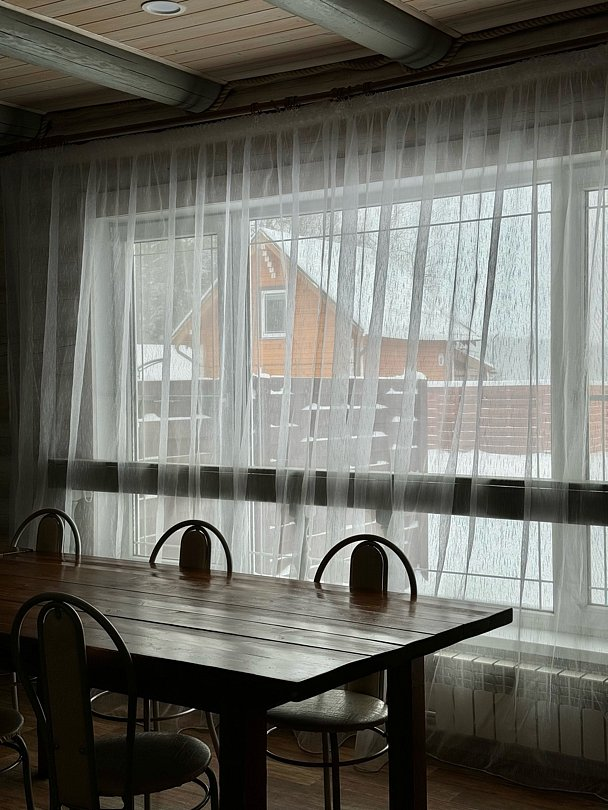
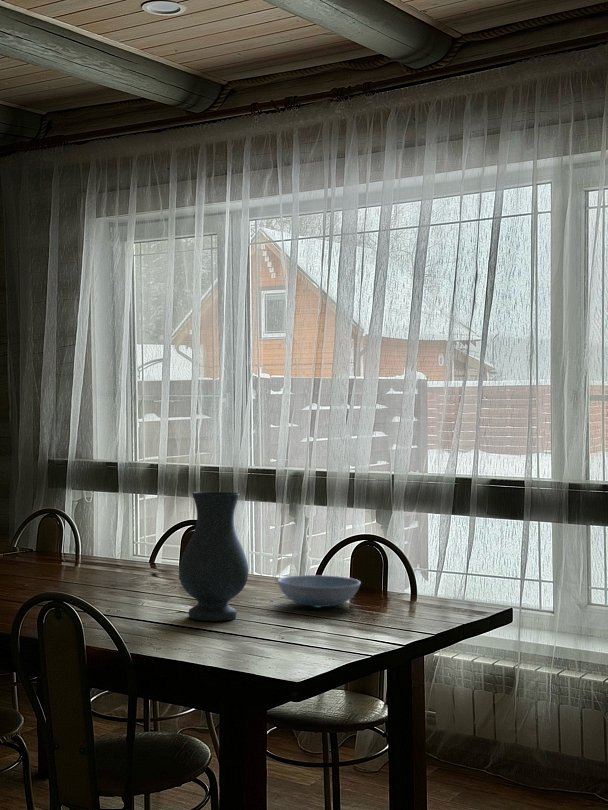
+ vase [178,491,249,622]
+ dish [277,574,362,608]
